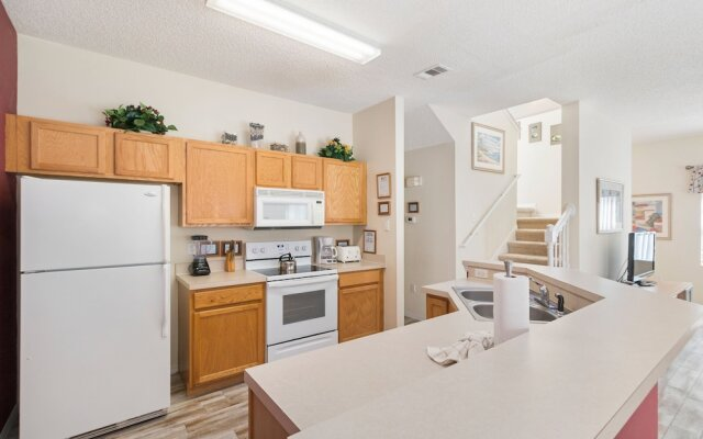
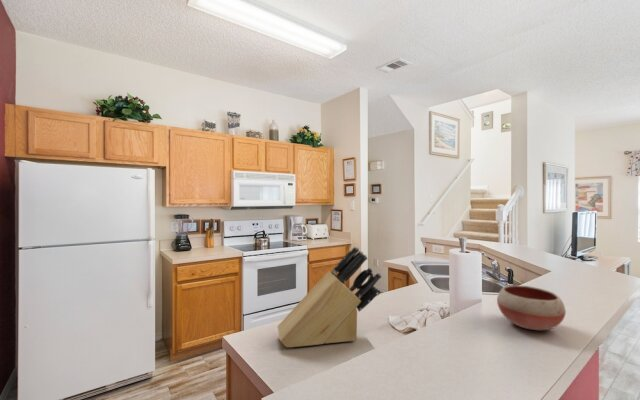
+ knife block [276,245,382,348]
+ bowl [496,284,567,331]
